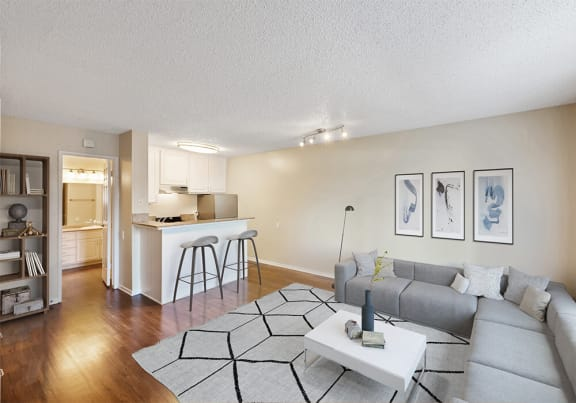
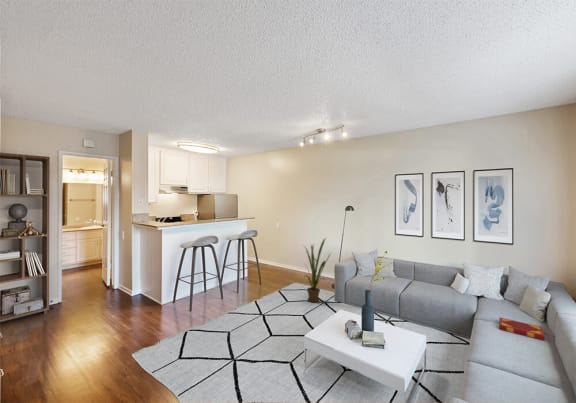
+ hardback book [498,316,546,341]
+ house plant [301,237,333,303]
